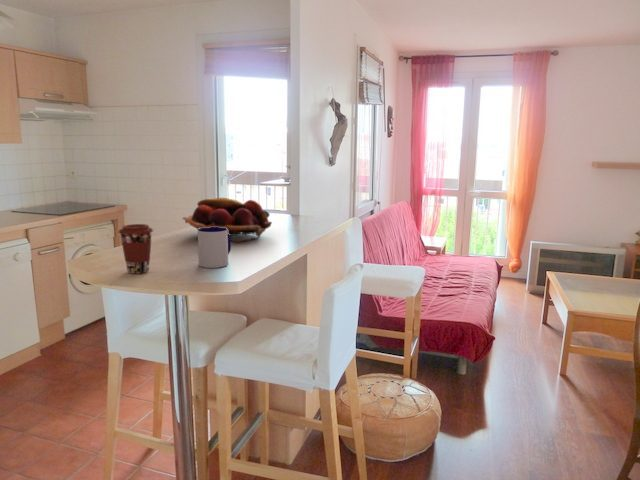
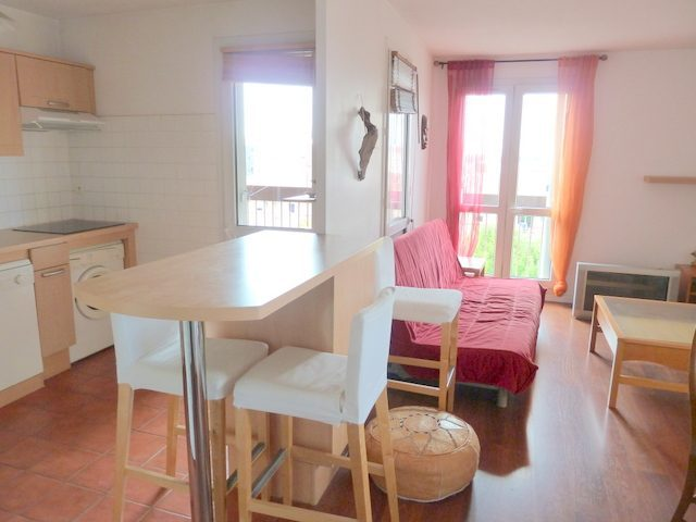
- mug [197,227,232,269]
- coffee cup [118,223,154,275]
- fruit basket [182,197,273,243]
